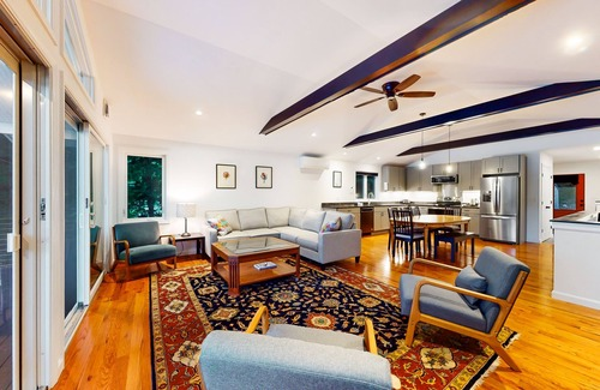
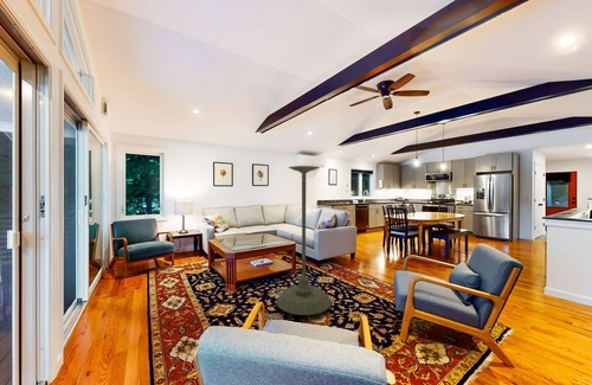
+ plant stand [275,165,333,316]
